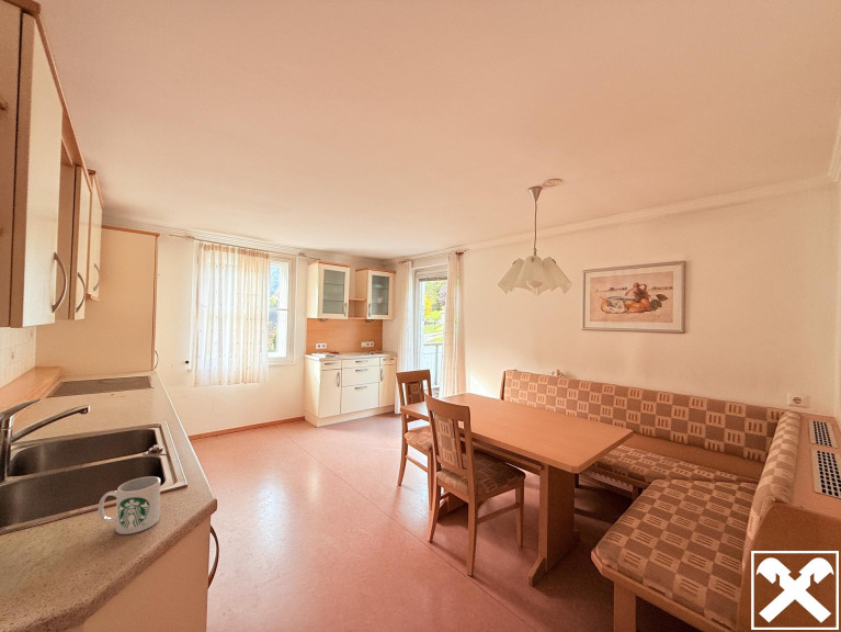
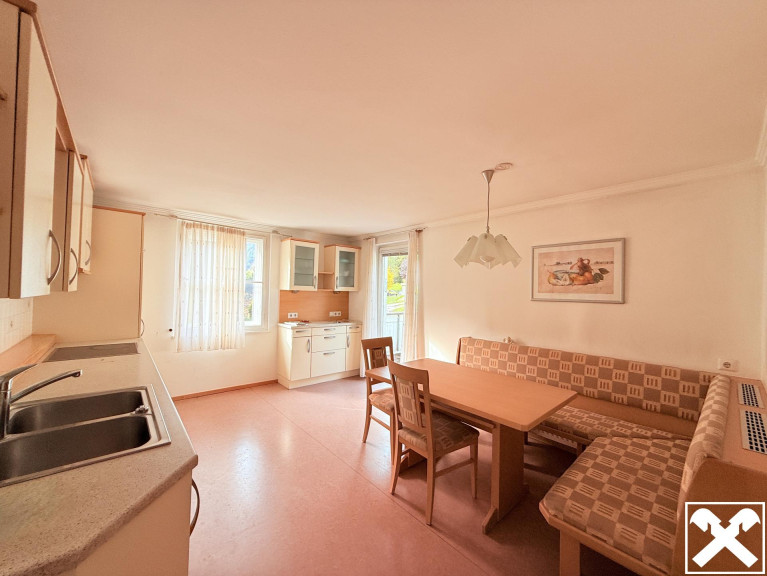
- mug [98,475,161,535]
